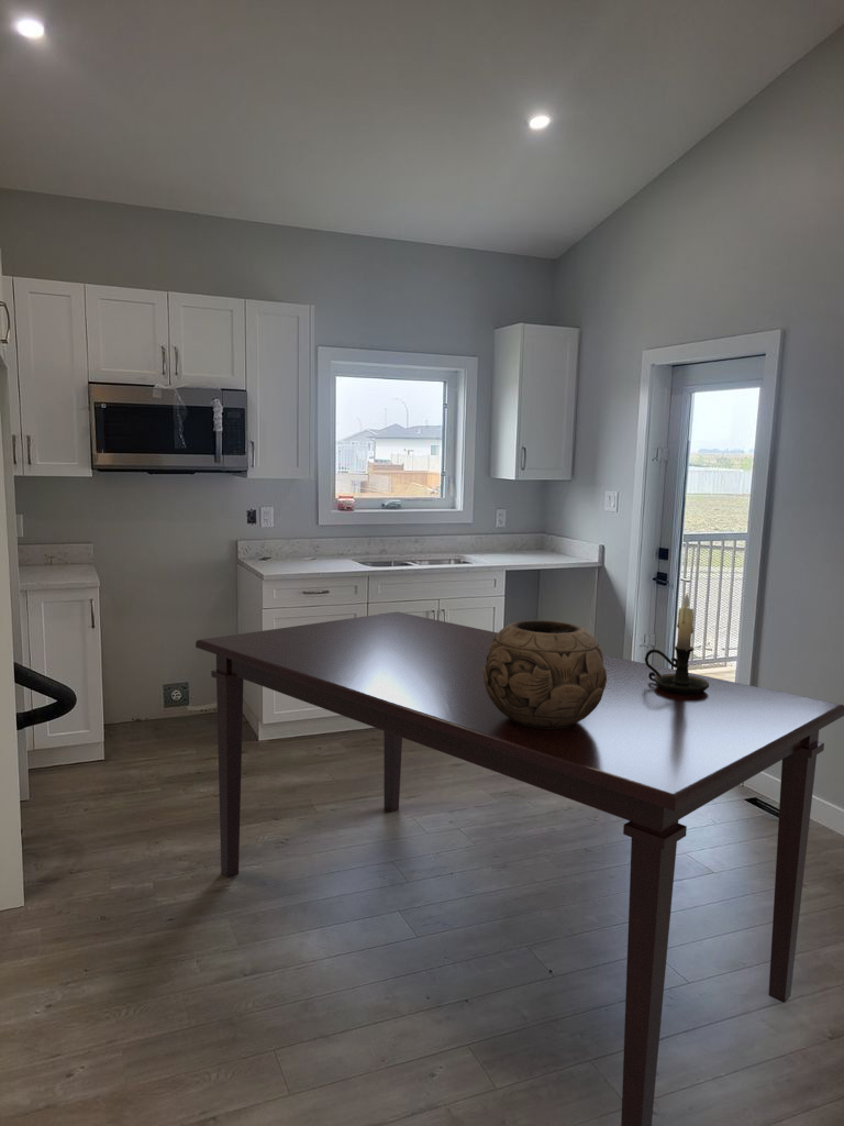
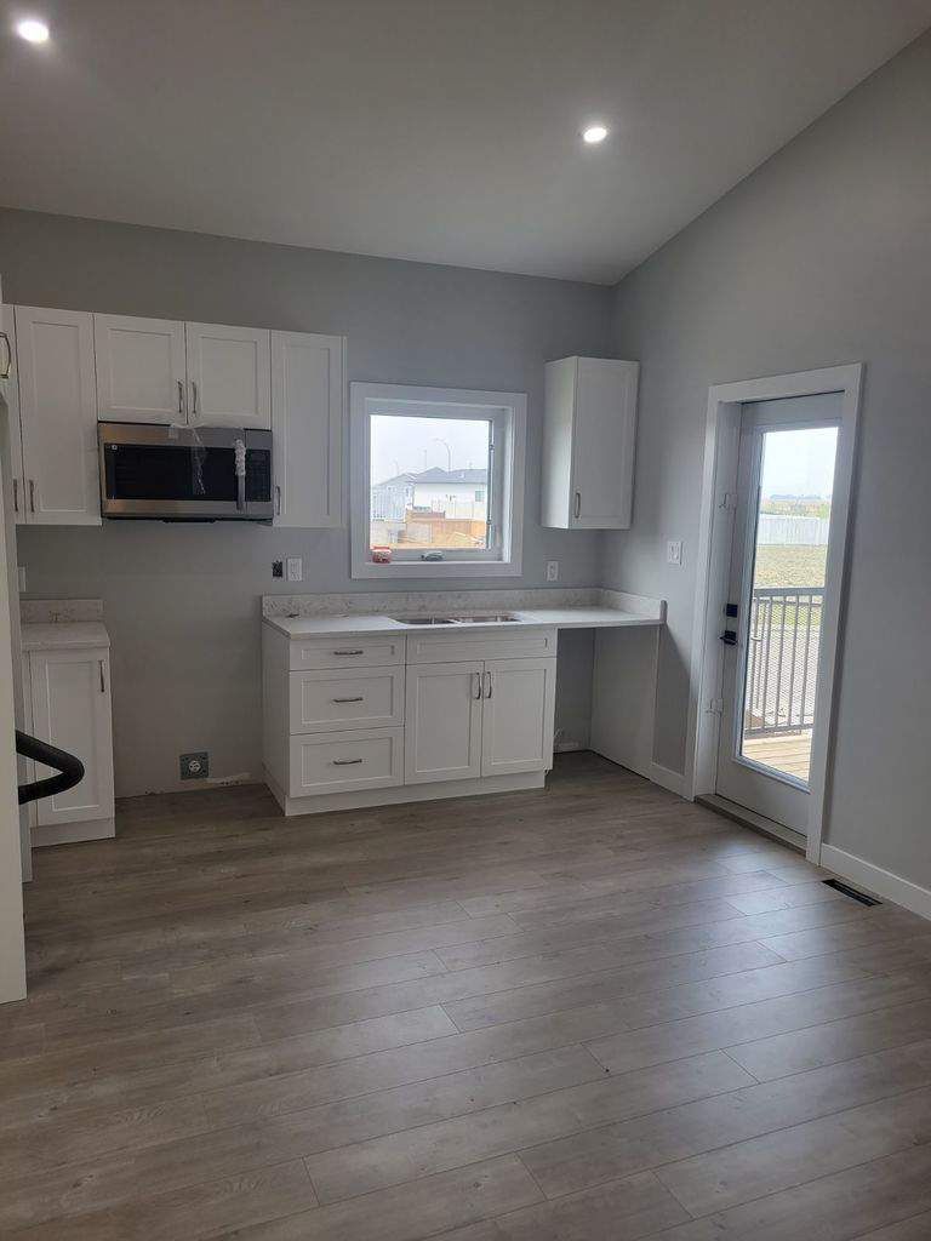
- decorative bowl [484,619,607,729]
- candle holder [644,593,709,695]
- dining table [195,610,844,1126]
